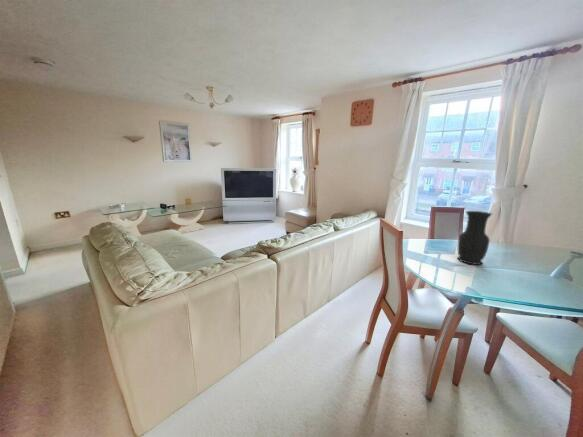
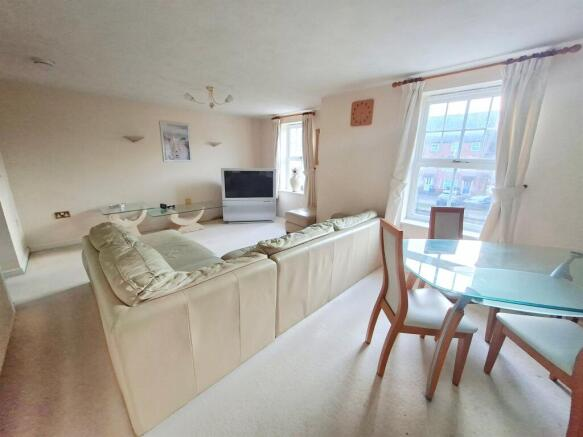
- vase [456,210,493,266]
